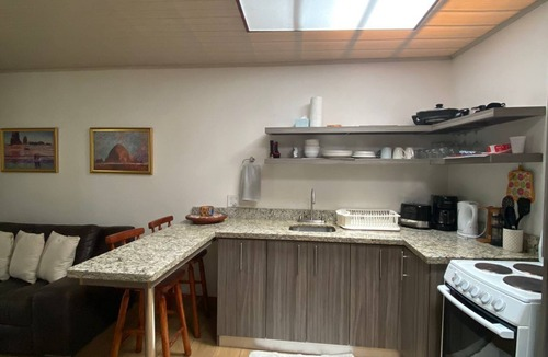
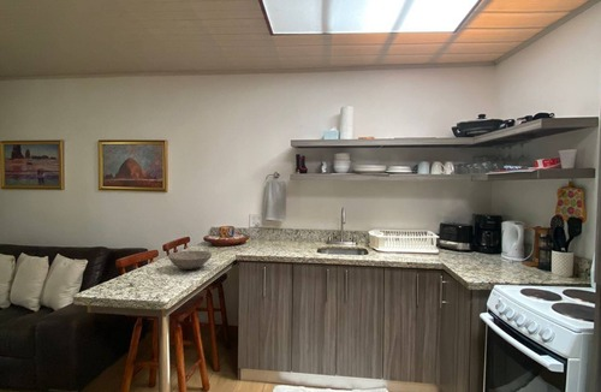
+ bowl [167,249,213,271]
